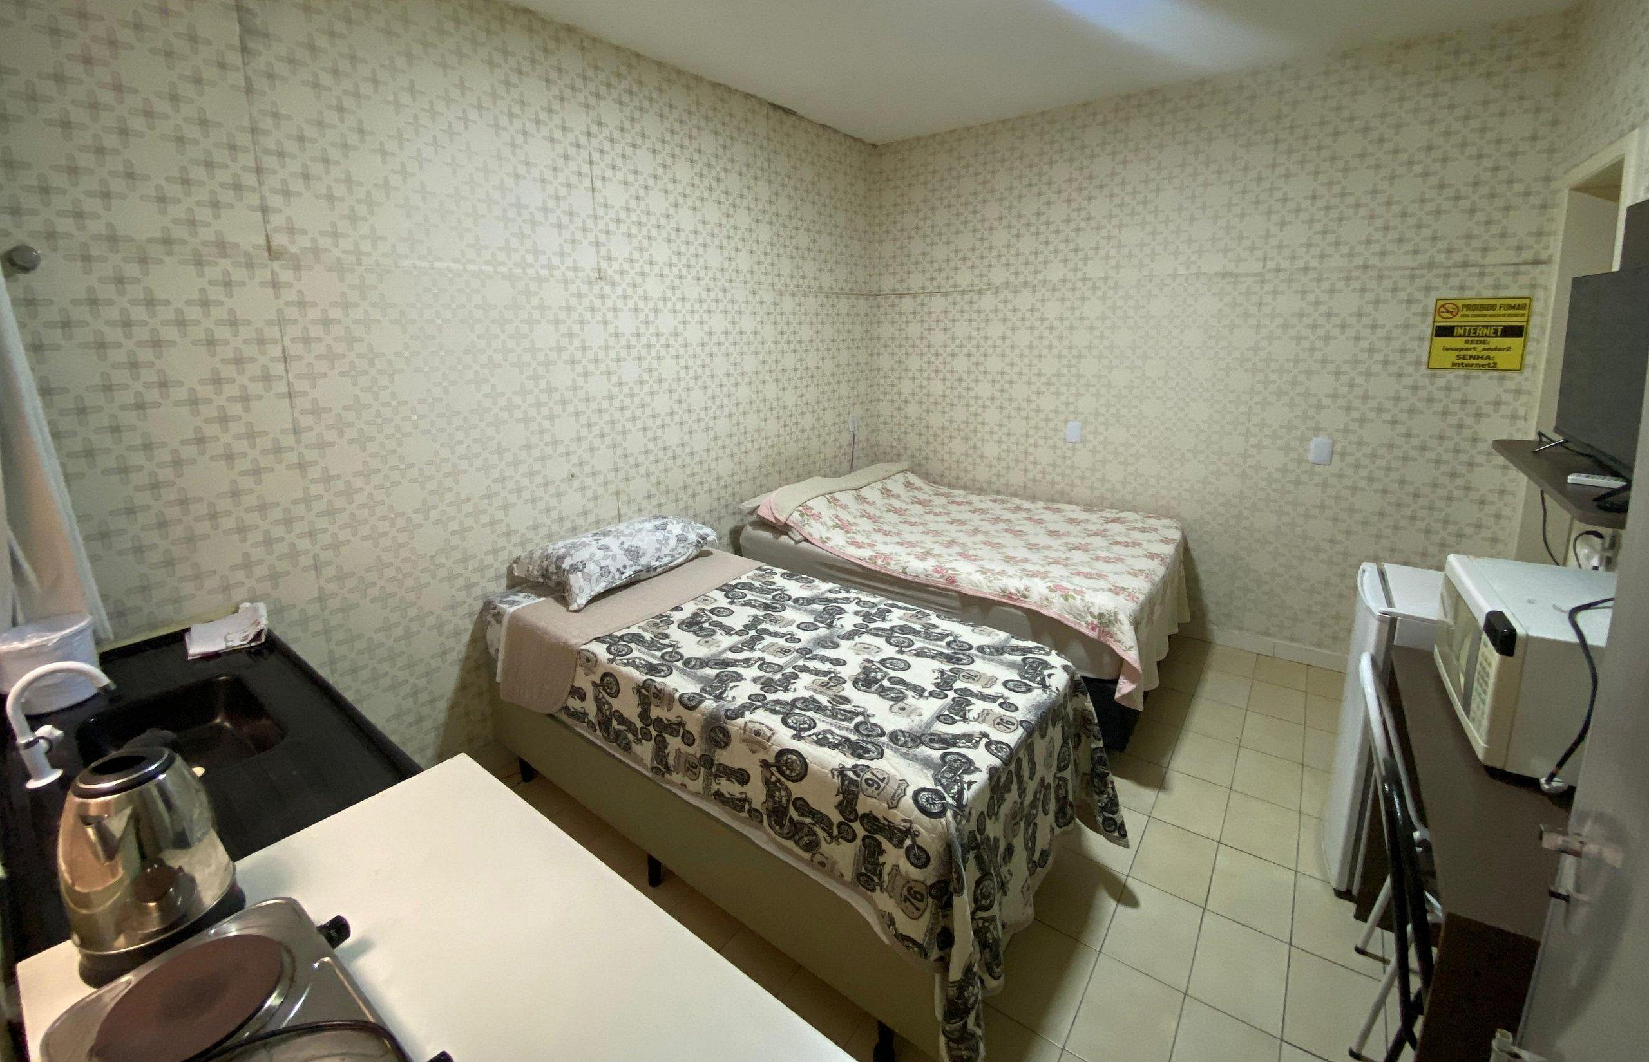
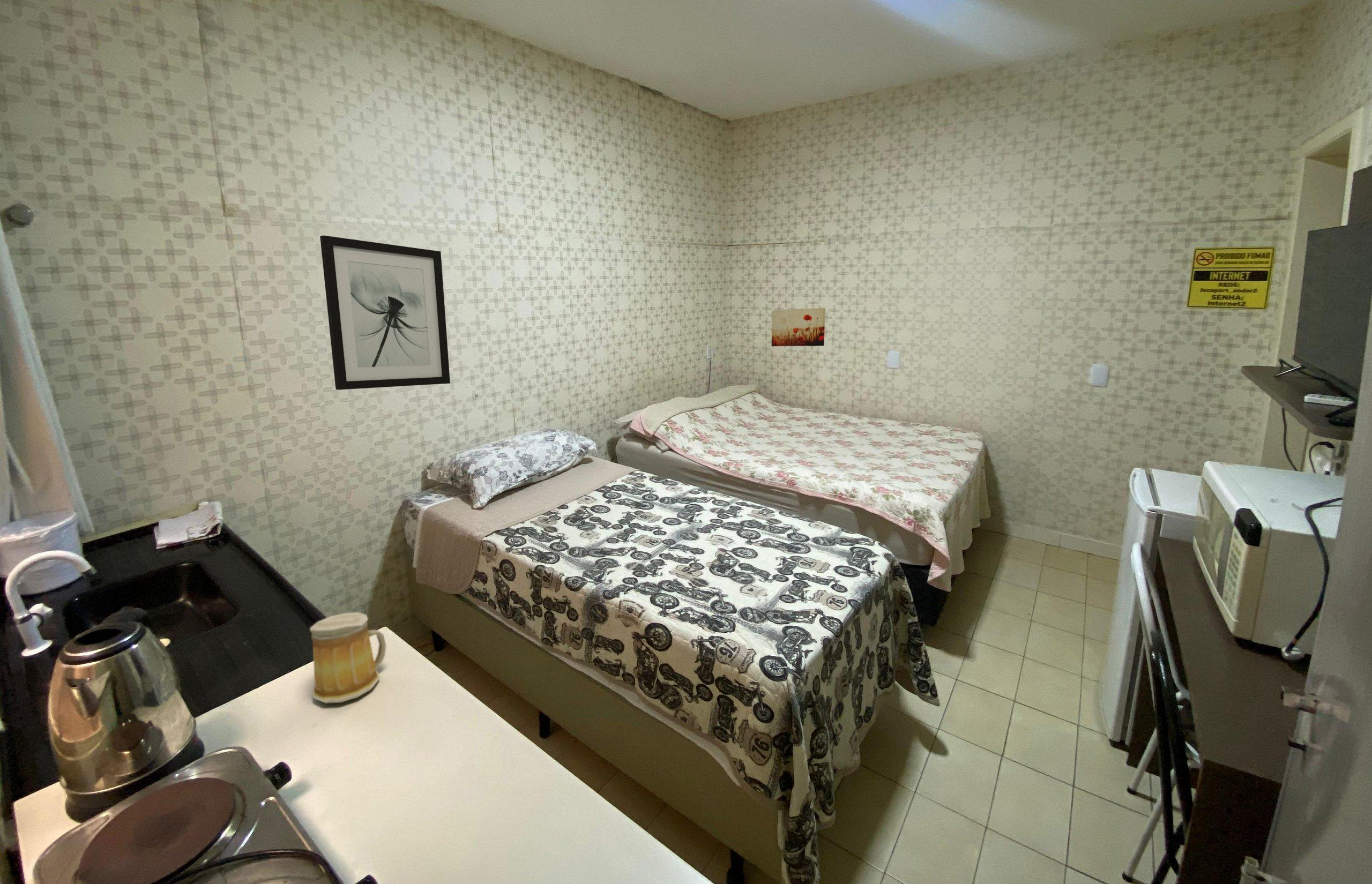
+ mug [309,612,387,704]
+ wall art [771,308,826,347]
+ wall art [319,235,451,390]
